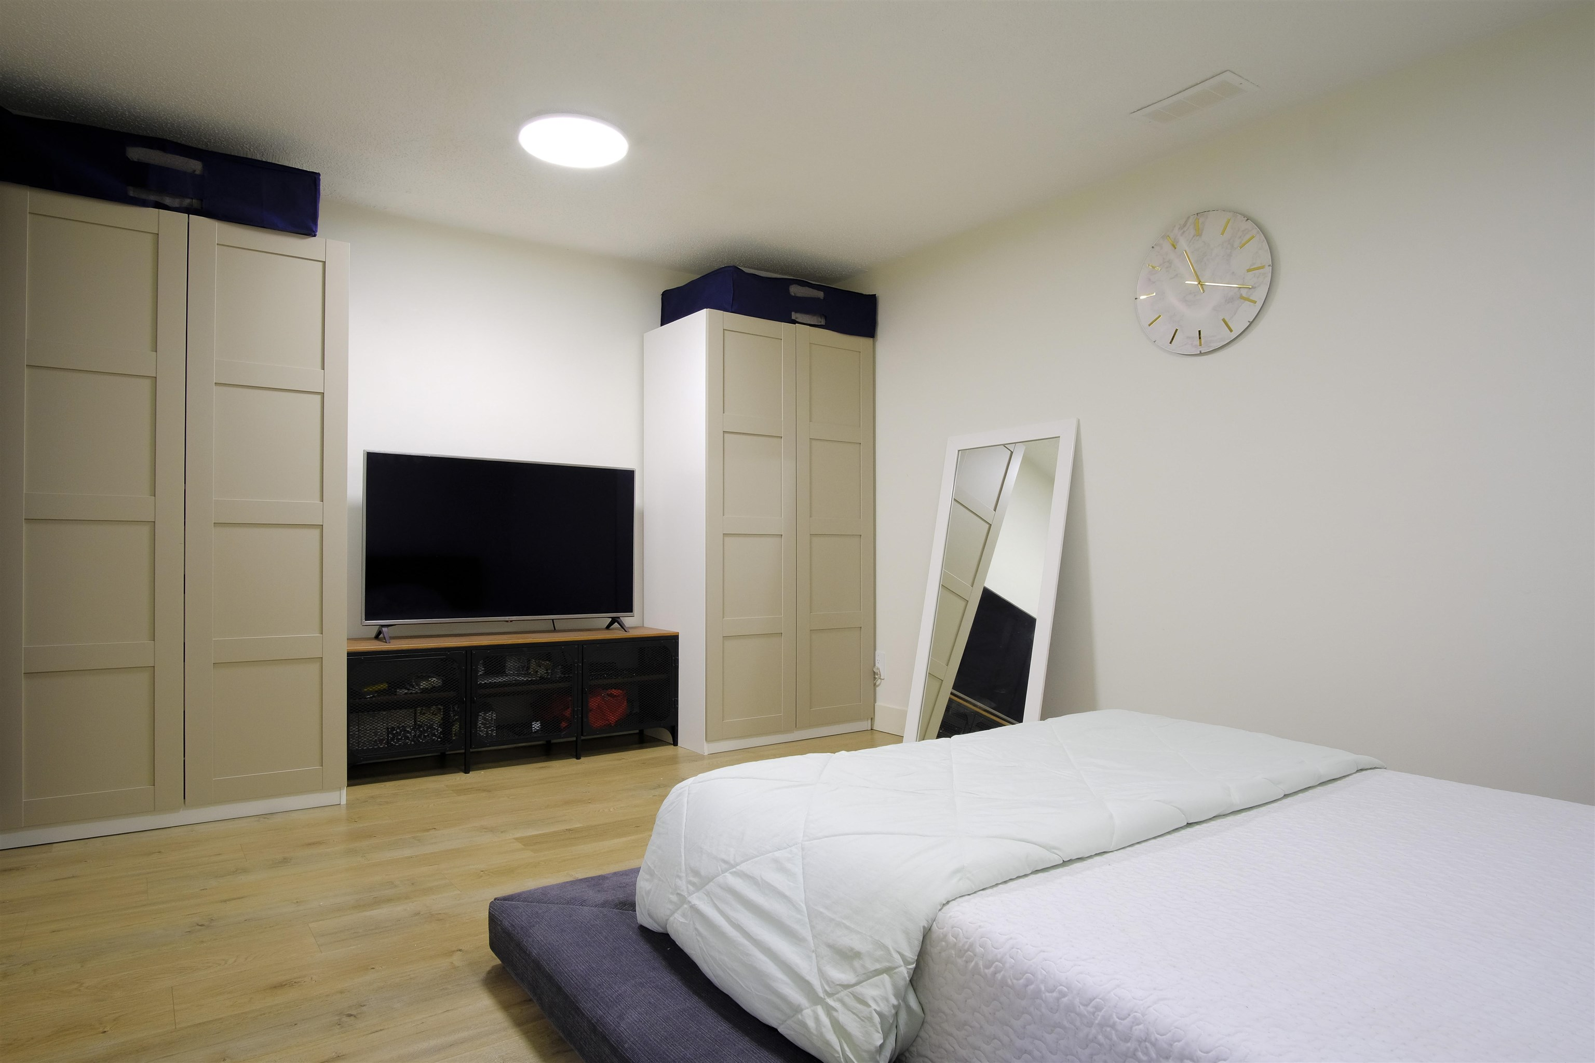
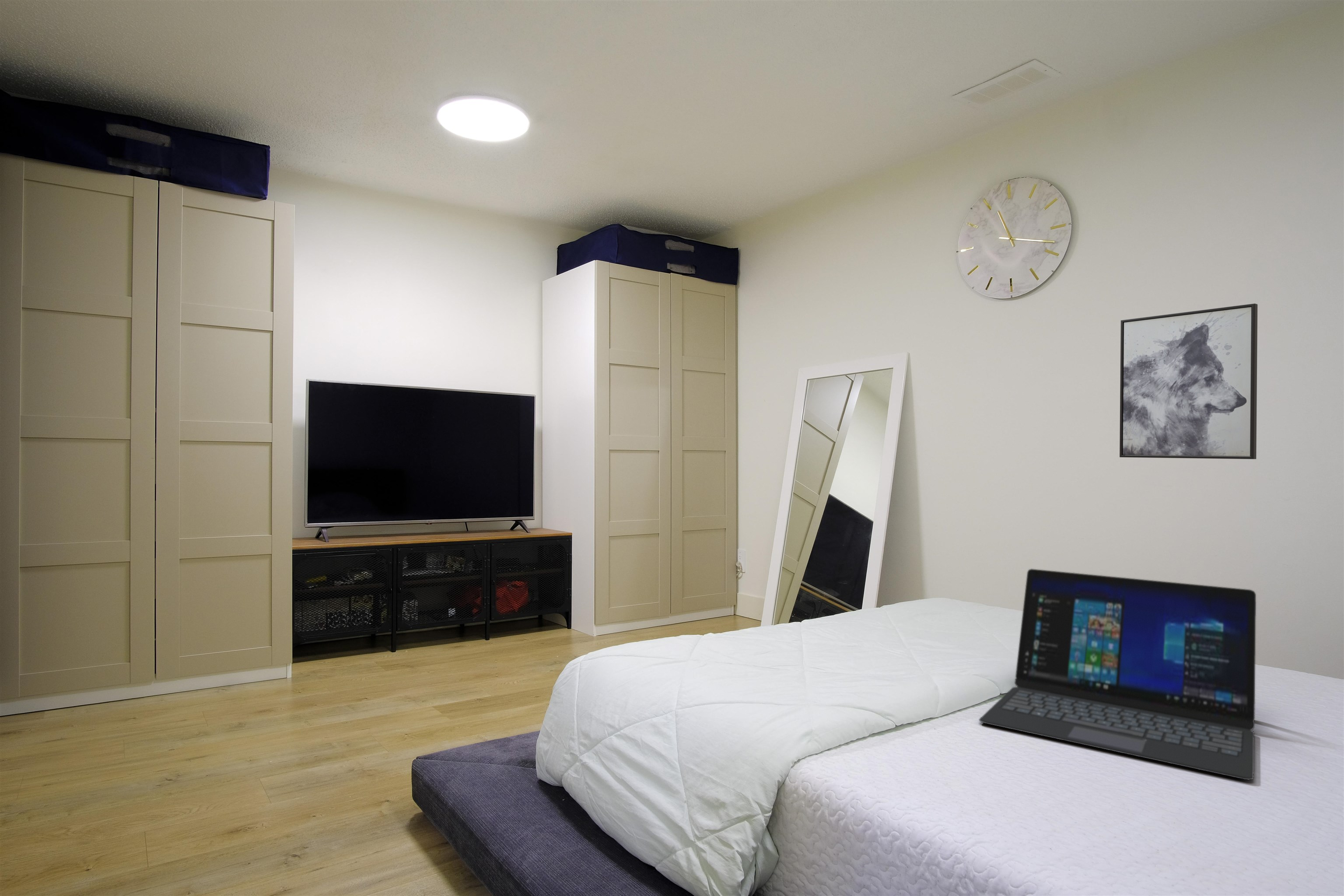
+ wall art [1119,303,1258,459]
+ laptop [979,568,1257,781]
